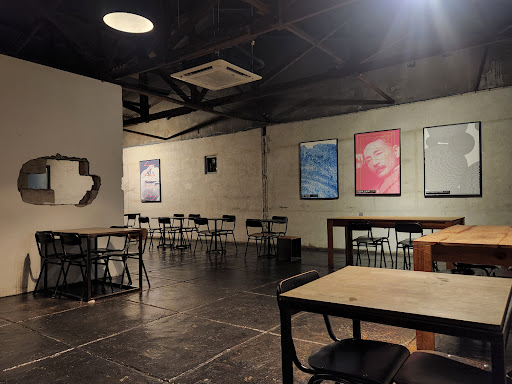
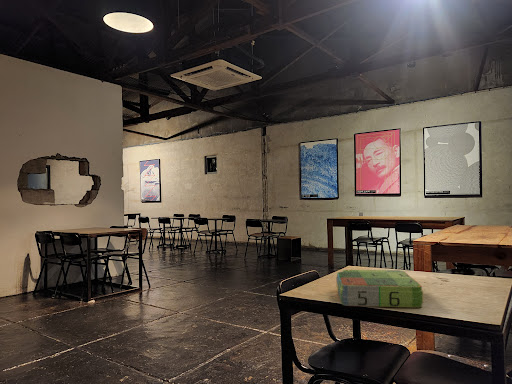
+ board game [335,269,425,309]
